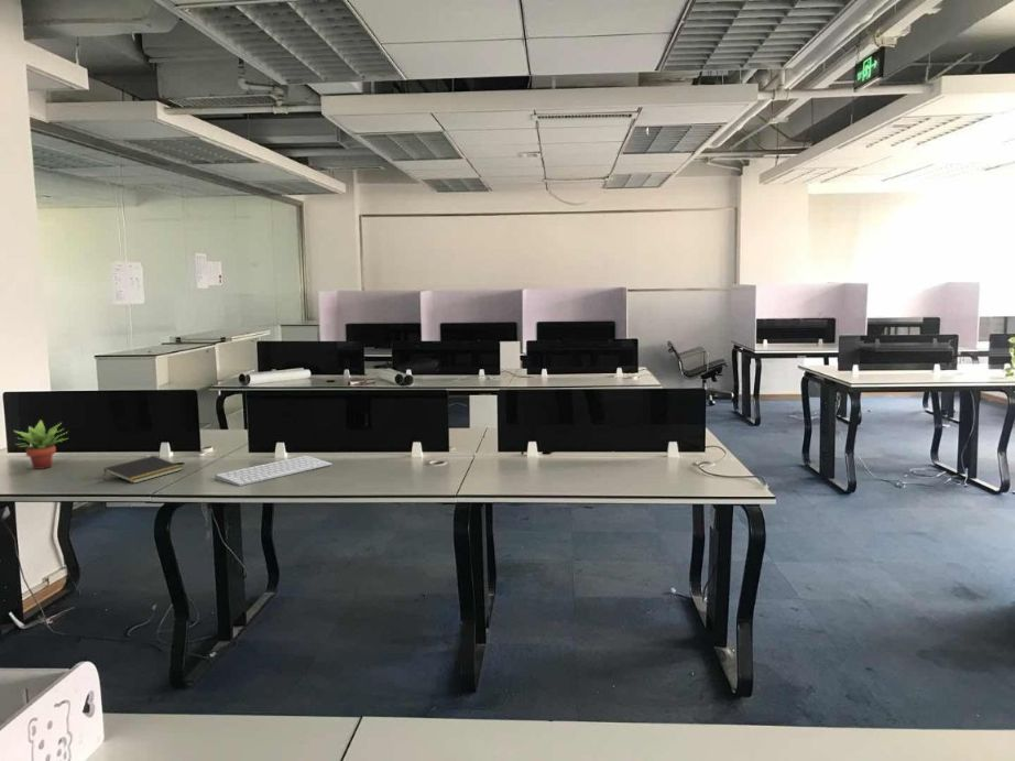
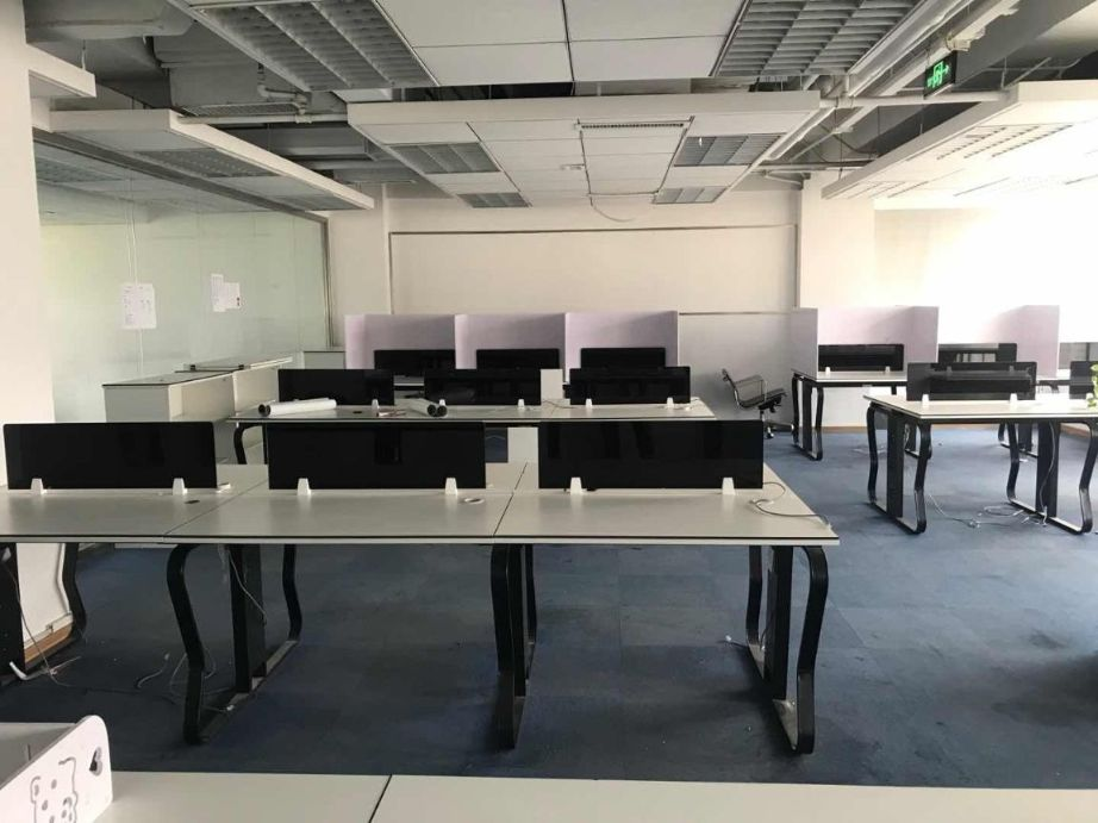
- succulent plant [13,418,69,470]
- notepad [102,455,184,485]
- computer keyboard [214,454,332,487]
